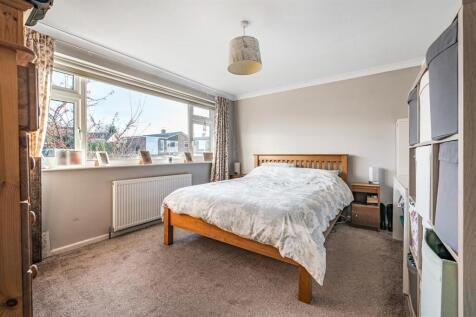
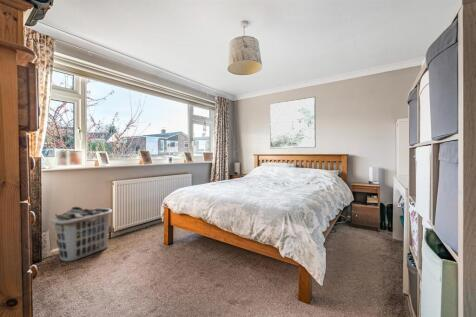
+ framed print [269,96,317,150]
+ clothes hamper [49,206,113,263]
